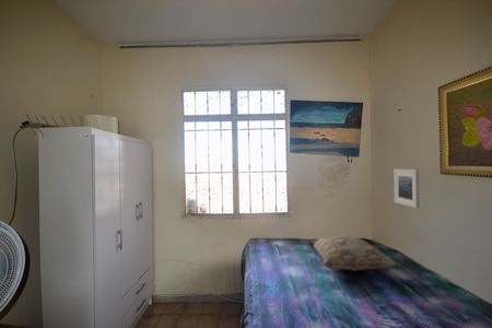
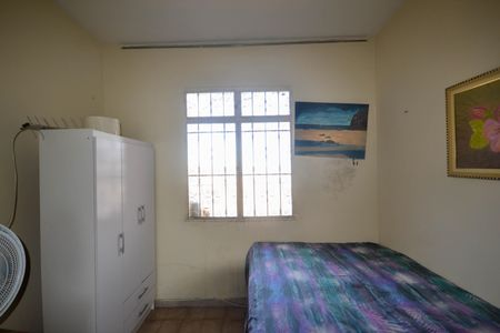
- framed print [393,168,421,209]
- decorative pillow [307,234,398,272]
